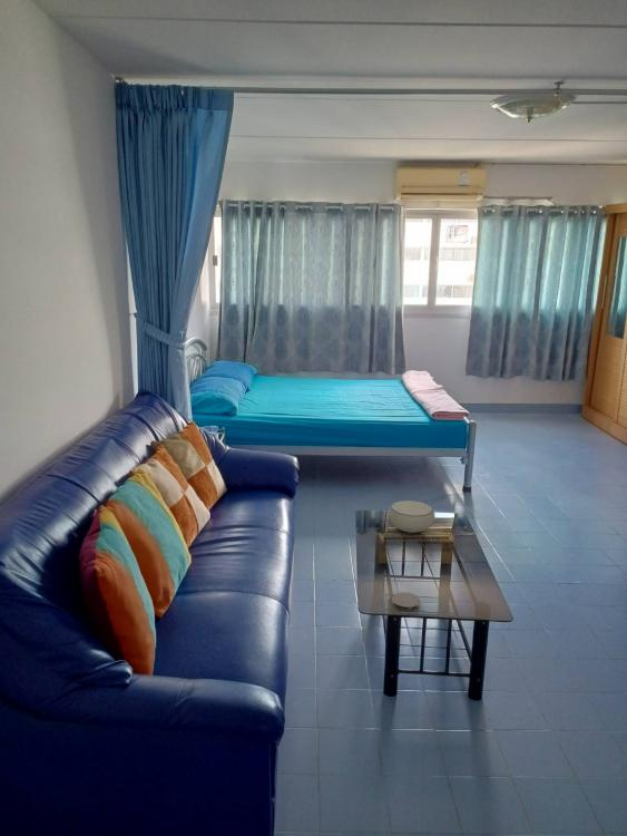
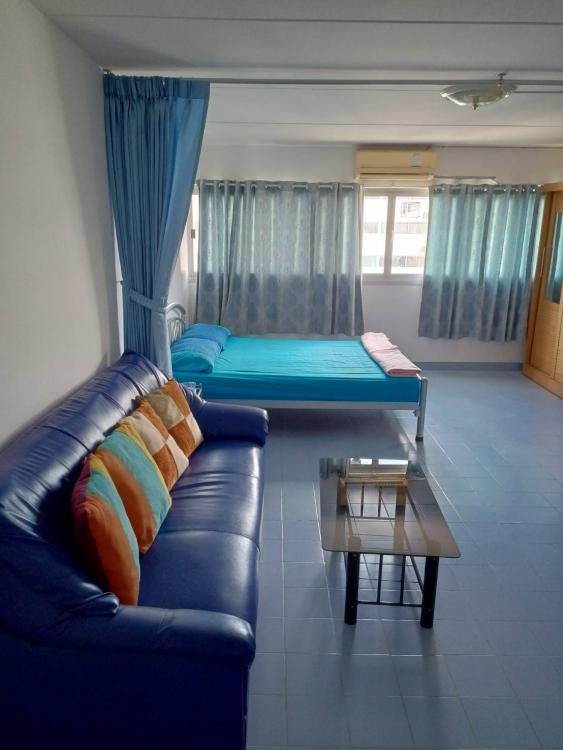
- coaster [390,591,422,612]
- bowl [386,499,437,534]
